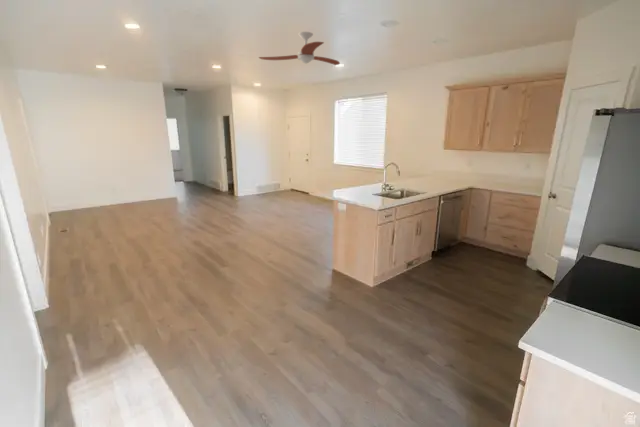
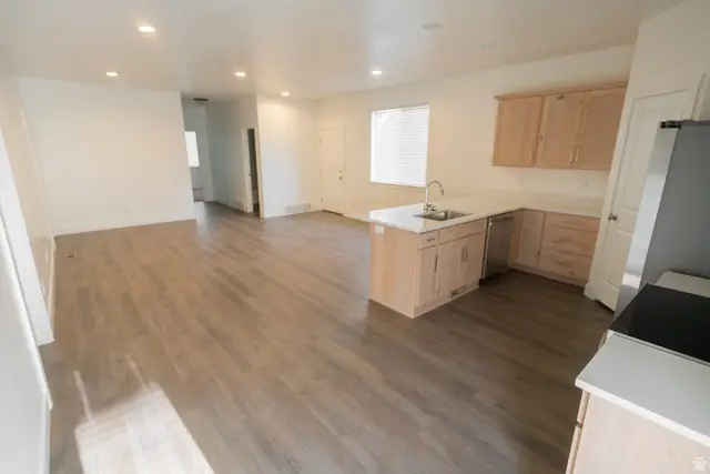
- ceiling fan [258,31,341,66]
